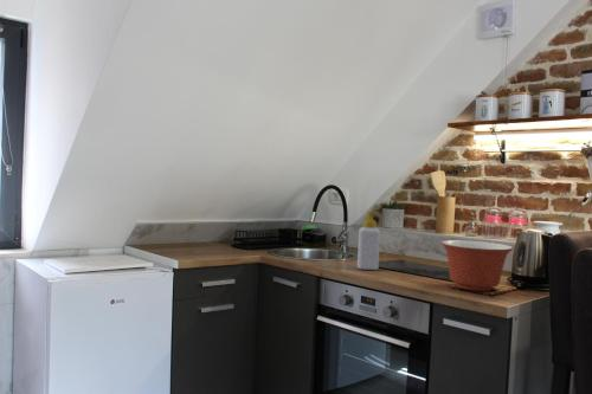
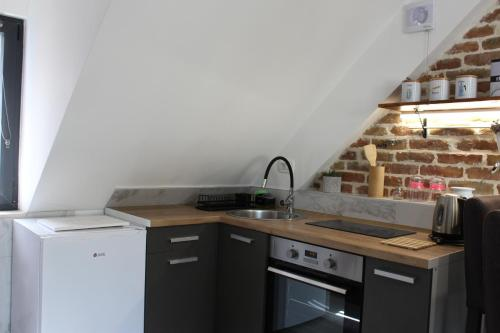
- mixing bowl [440,239,514,292]
- soap bottle [356,211,381,271]
